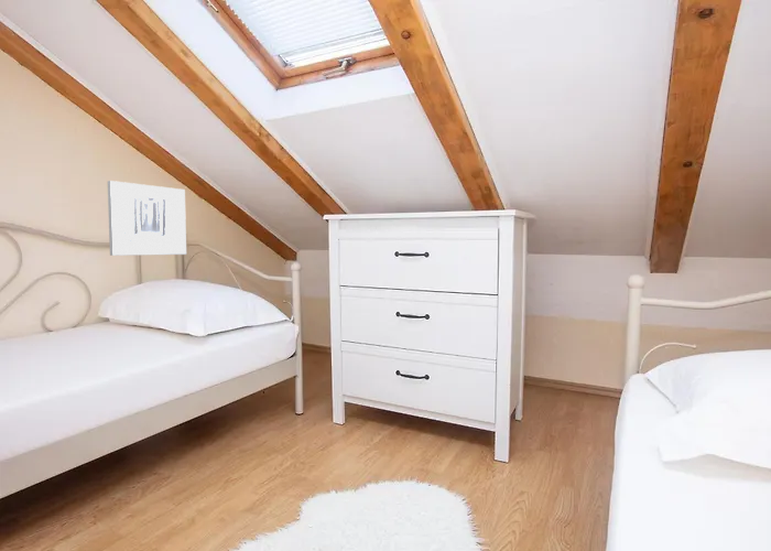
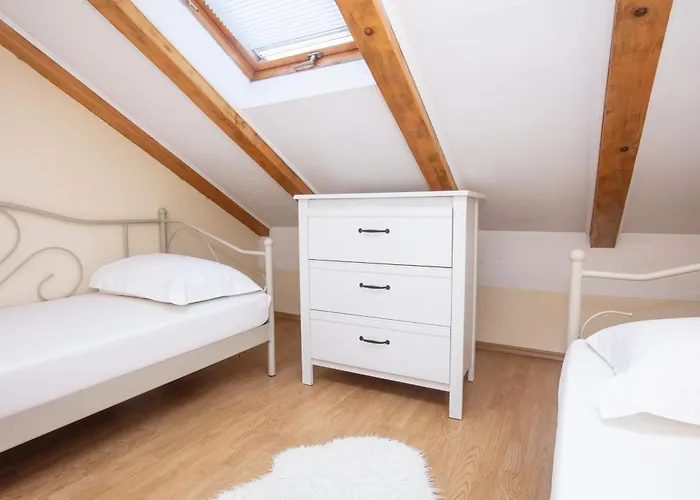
- wall art [107,180,187,257]
